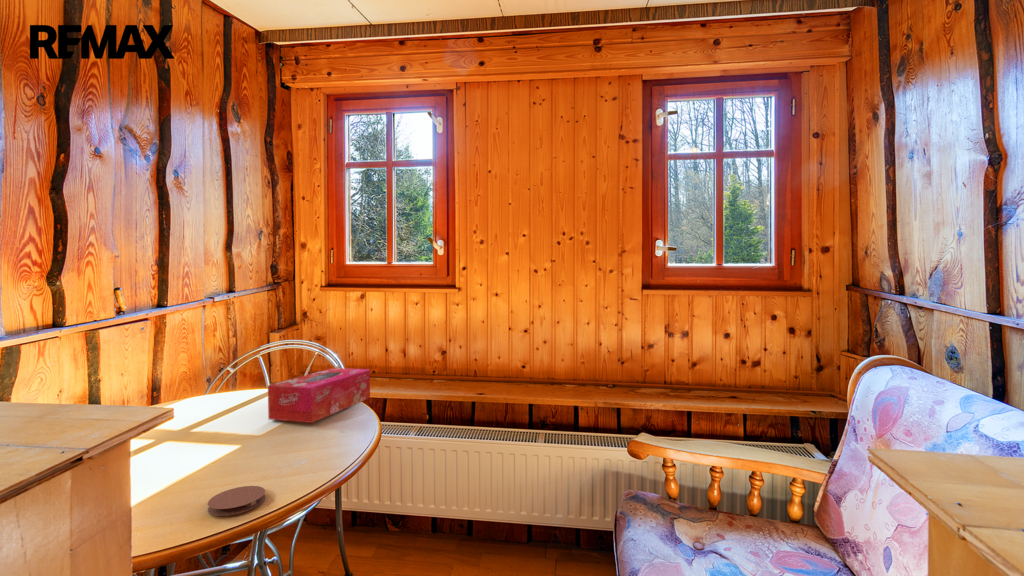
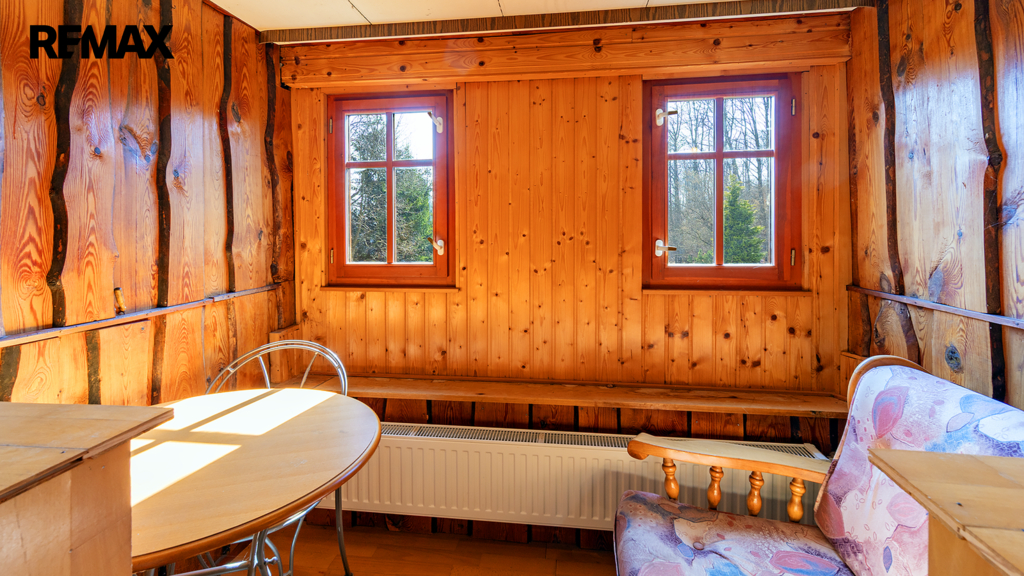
- coaster [207,485,266,517]
- tissue box [267,367,371,424]
